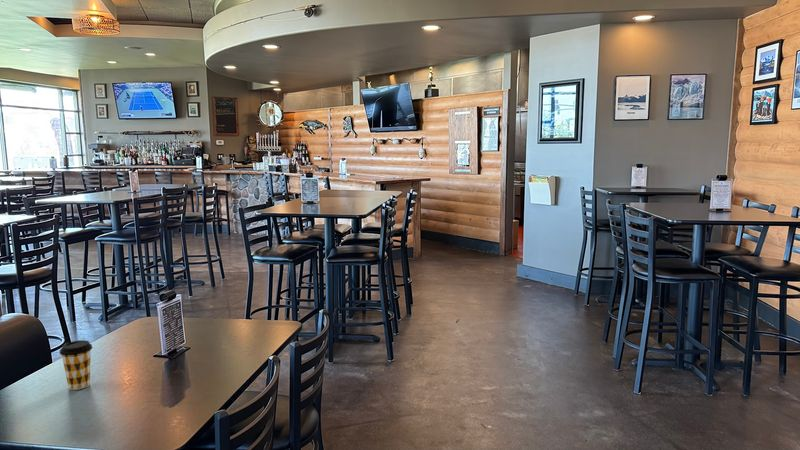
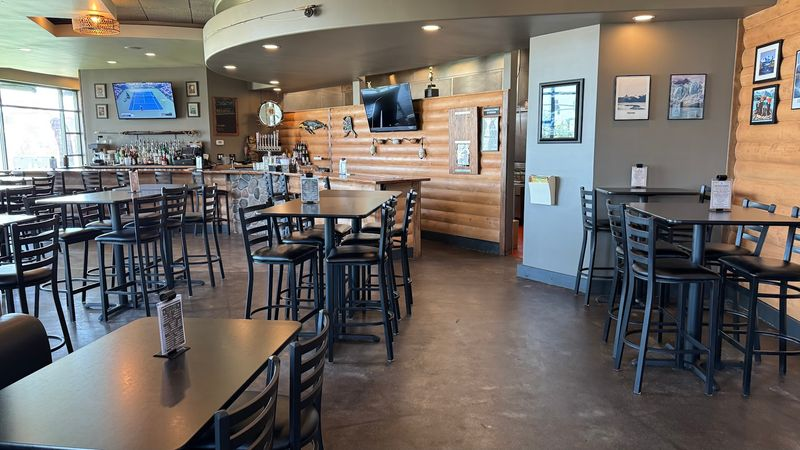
- coffee cup [59,339,93,391]
